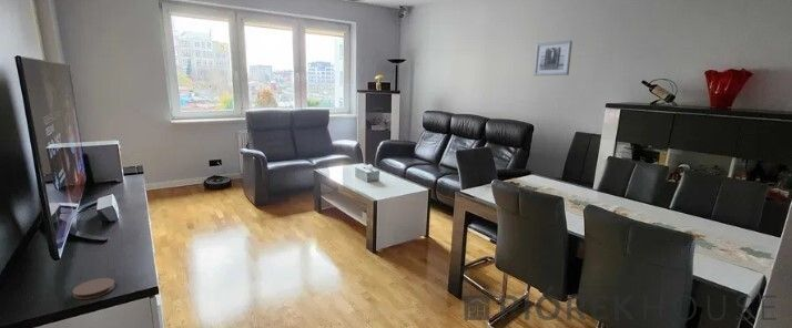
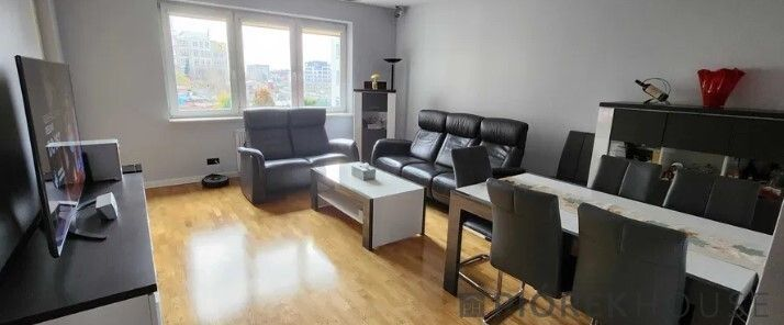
- wall art [532,40,573,76]
- coaster [71,277,116,300]
